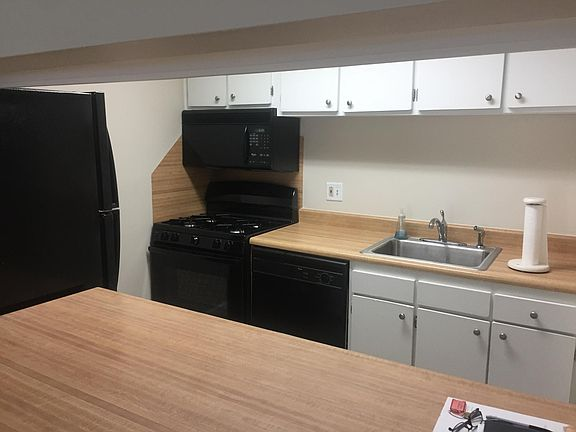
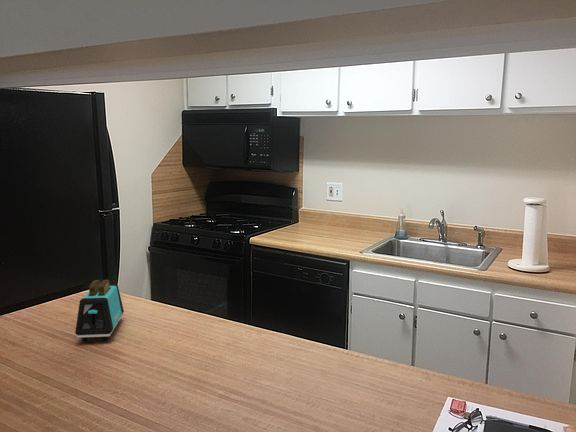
+ toaster [74,279,125,342]
